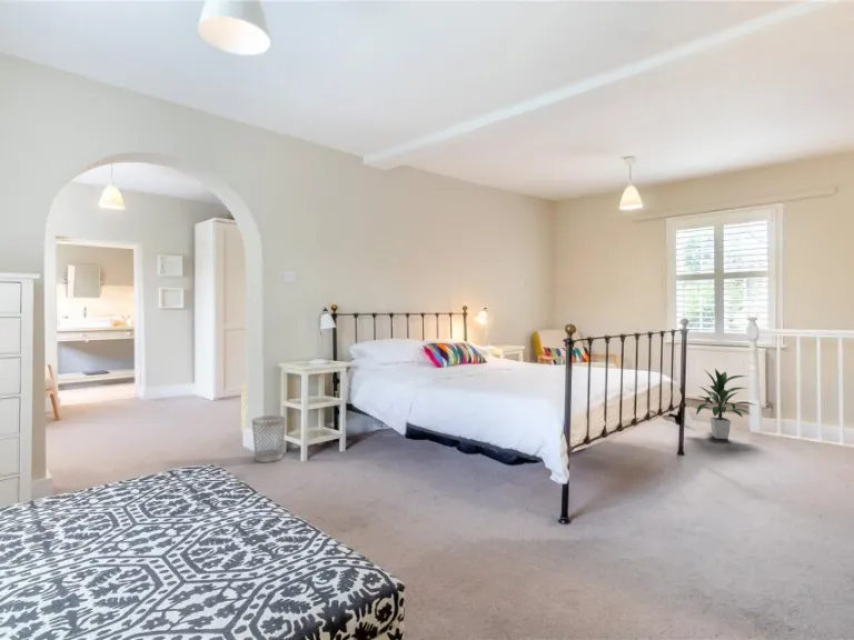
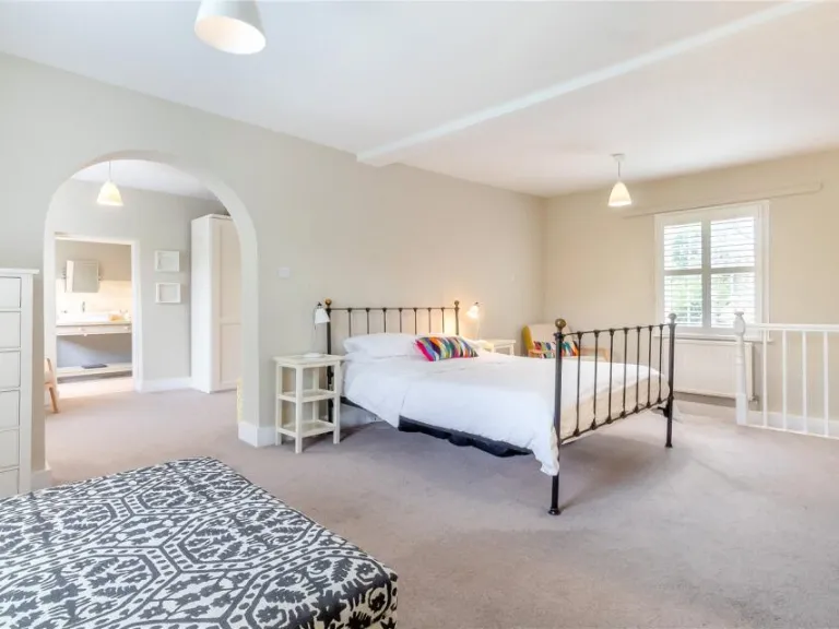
- wastebasket [251,414,287,463]
- indoor plant [695,368,756,440]
